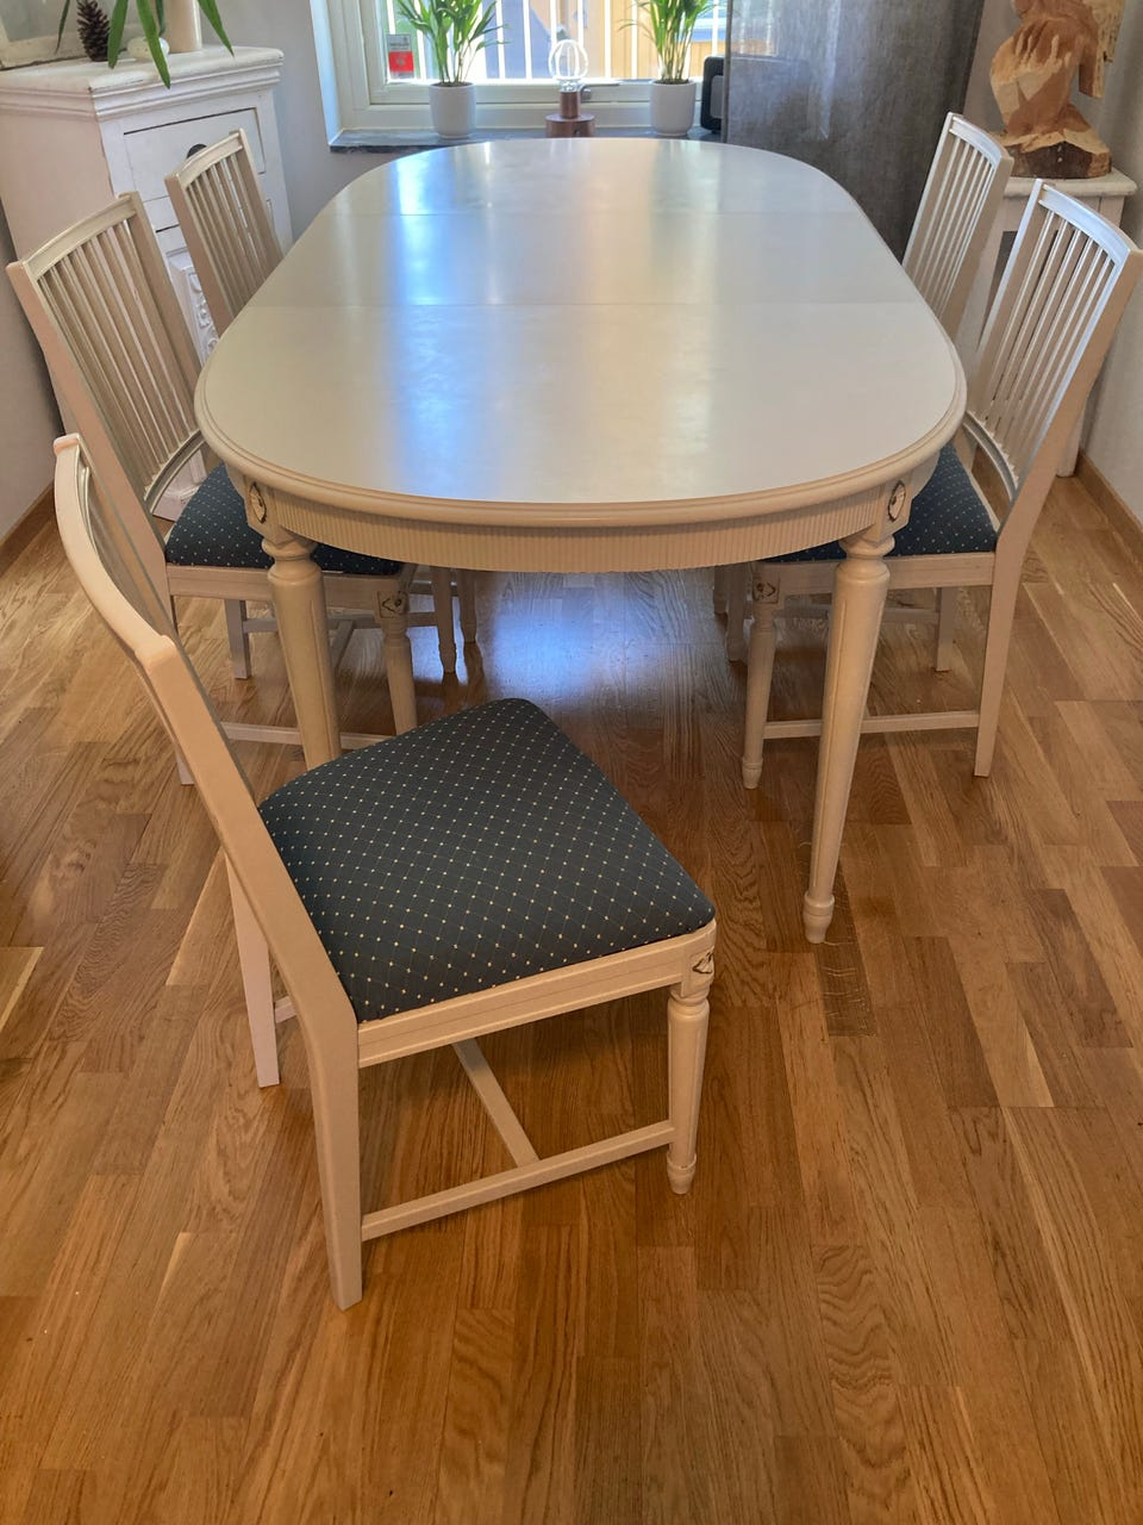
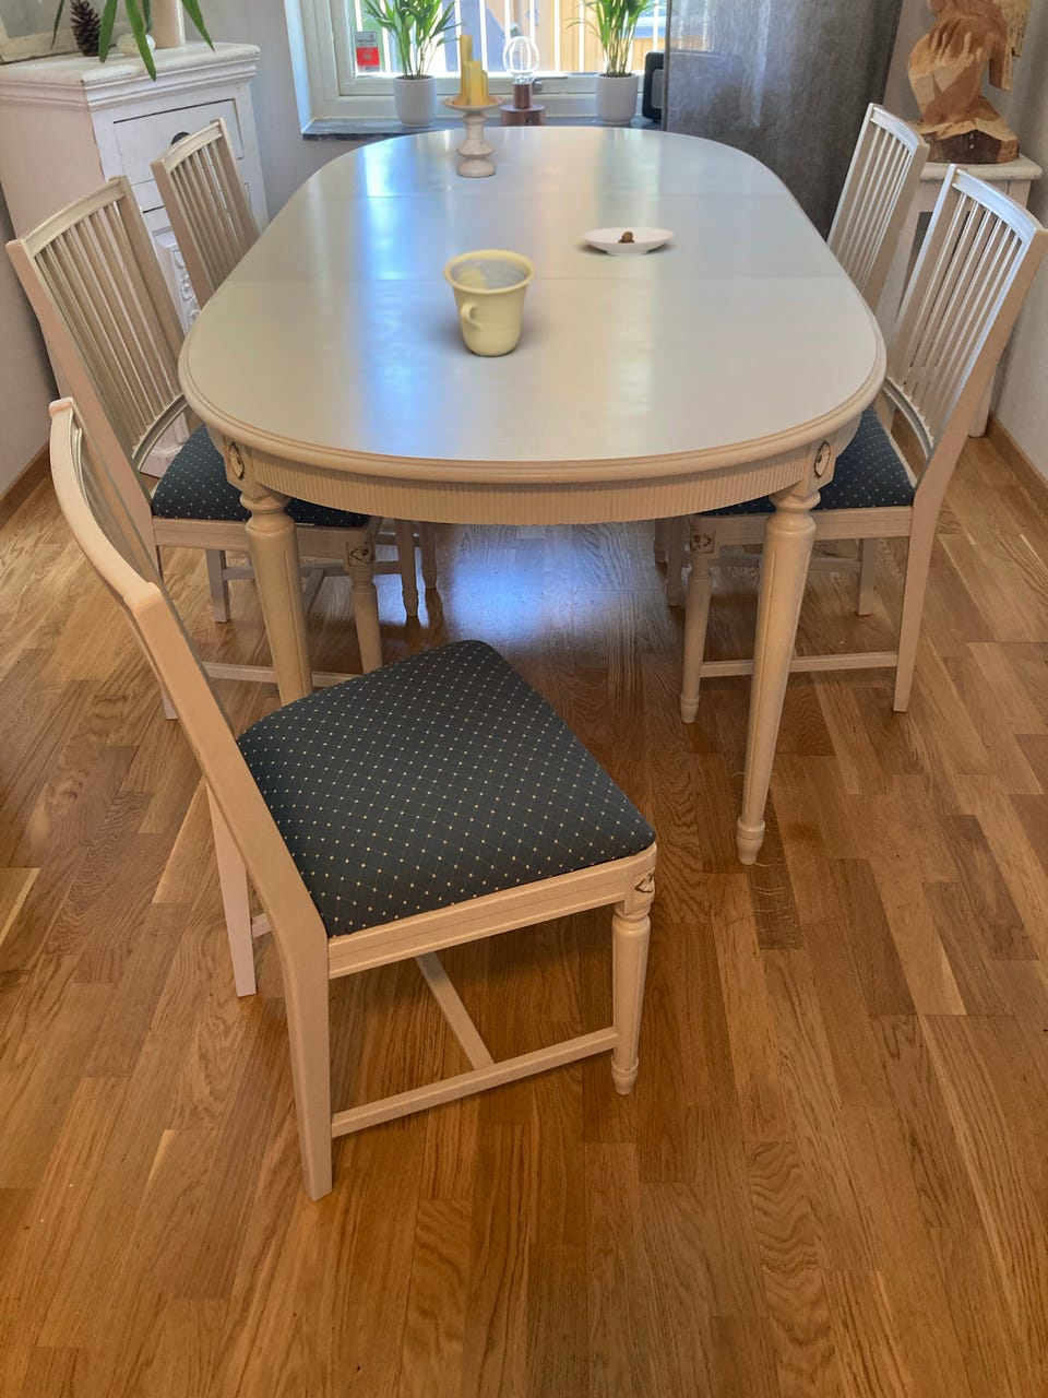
+ candle [441,32,506,178]
+ cup [443,248,537,357]
+ saucer [581,226,675,256]
